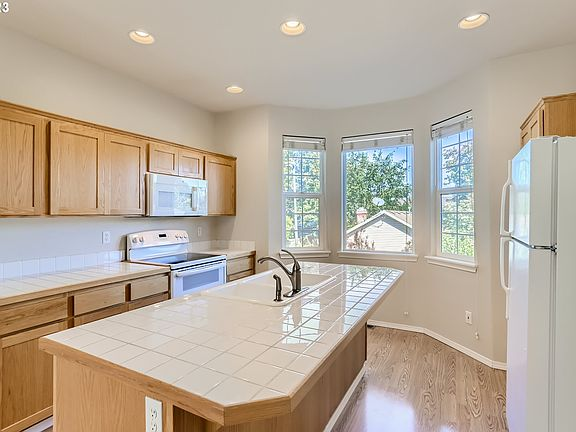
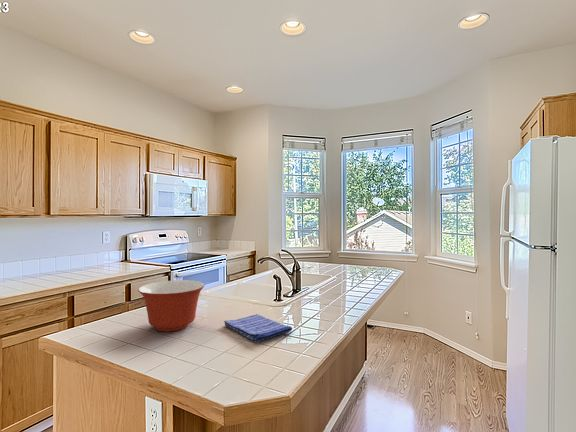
+ dish towel [223,313,293,343]
+ mixing bowl [137,279,205,332]
